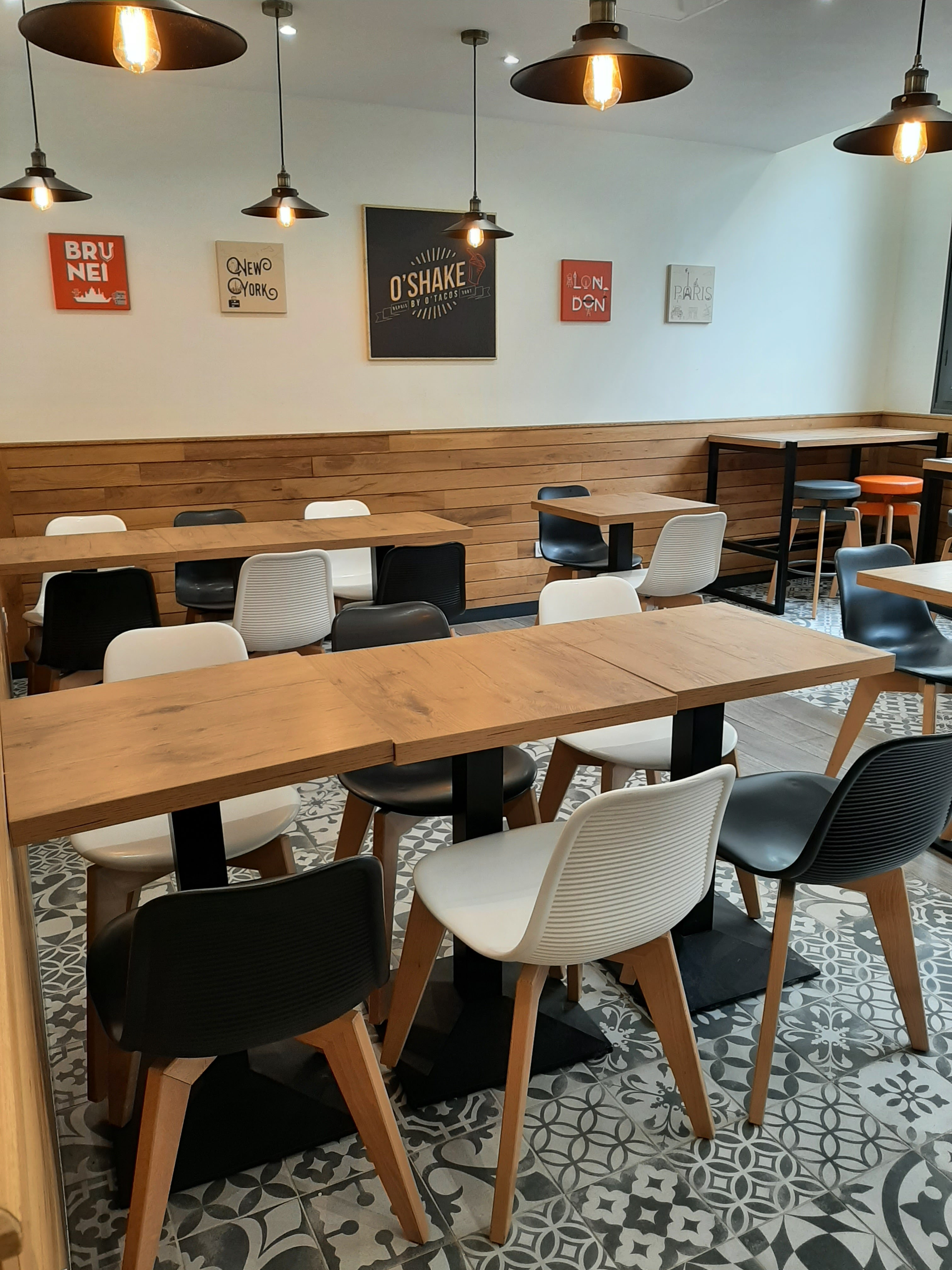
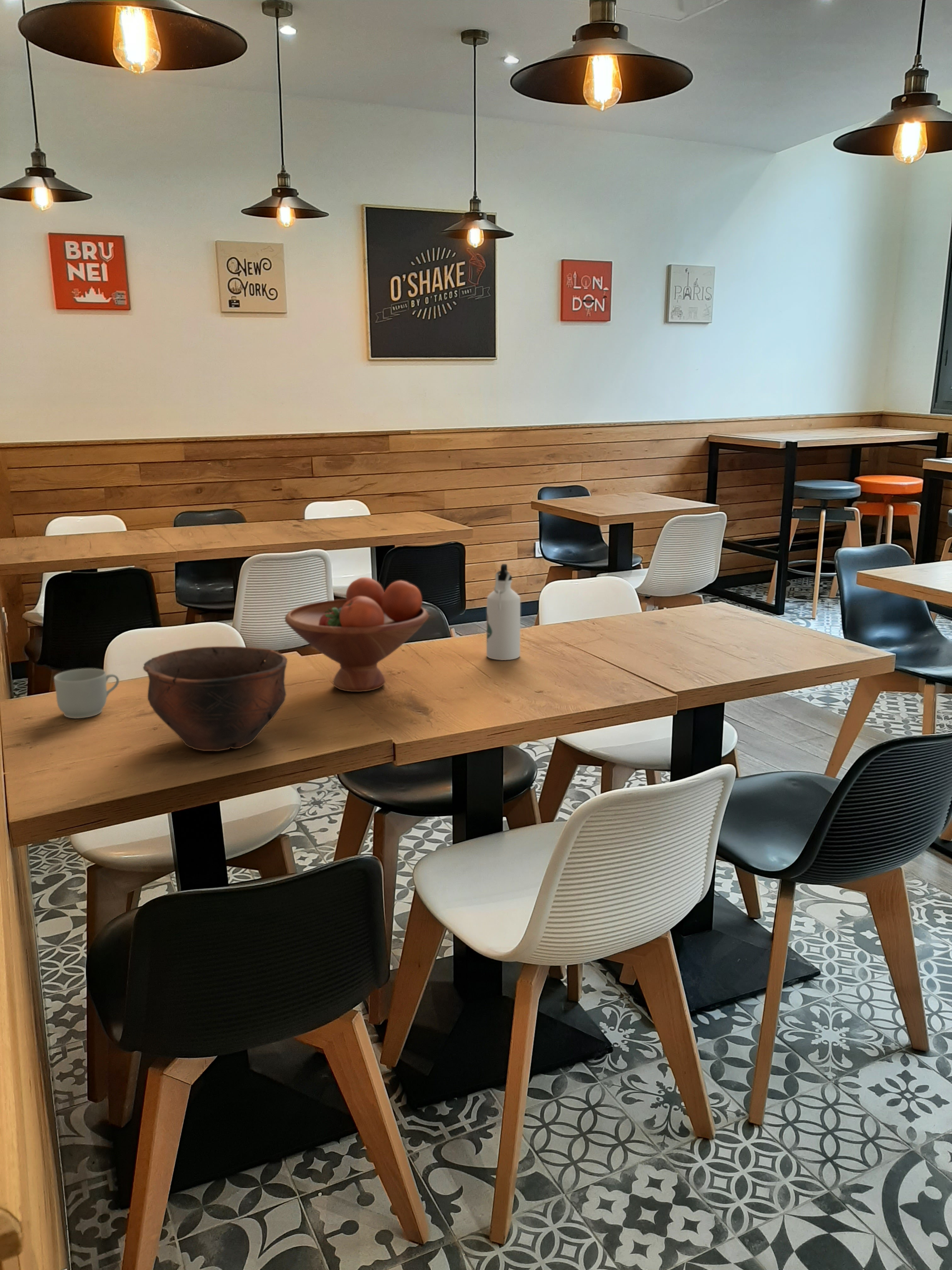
+ mug [54,668,120,719]
+ fruit bowl [285,577,429,692]
+ bowl [143,646,288,752]
+ water bottle [486,563,521,661]
